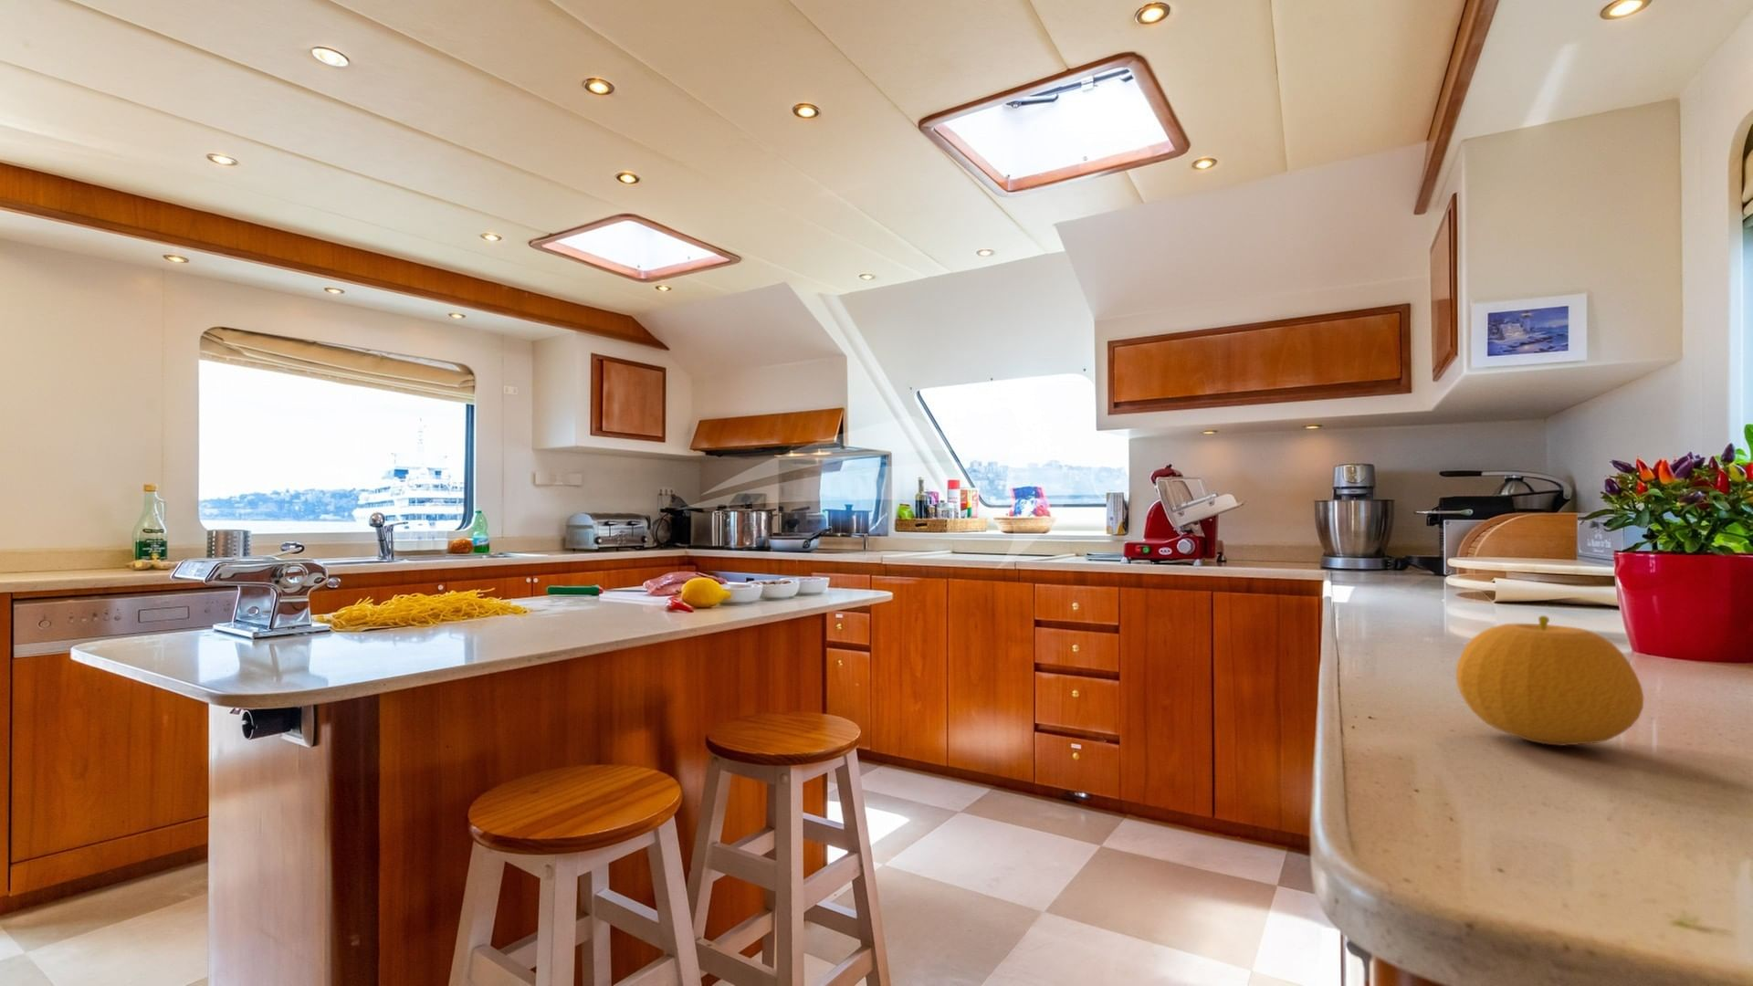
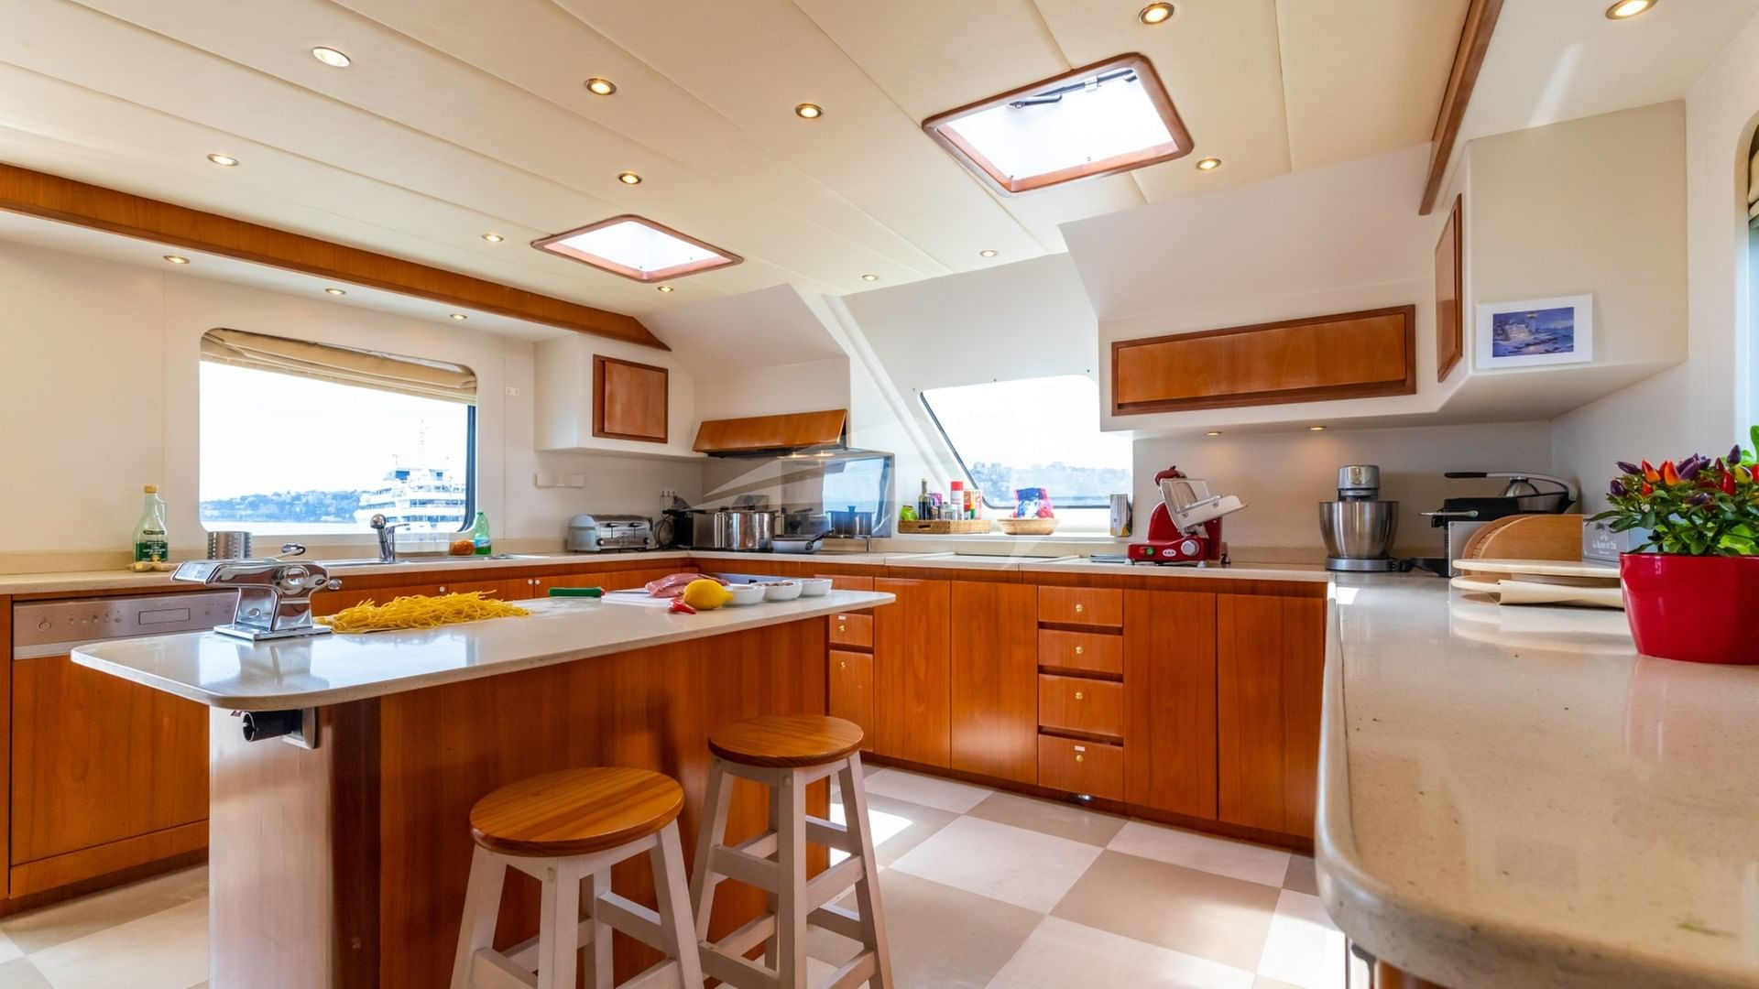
- fruit [1454,614,1645,746]
